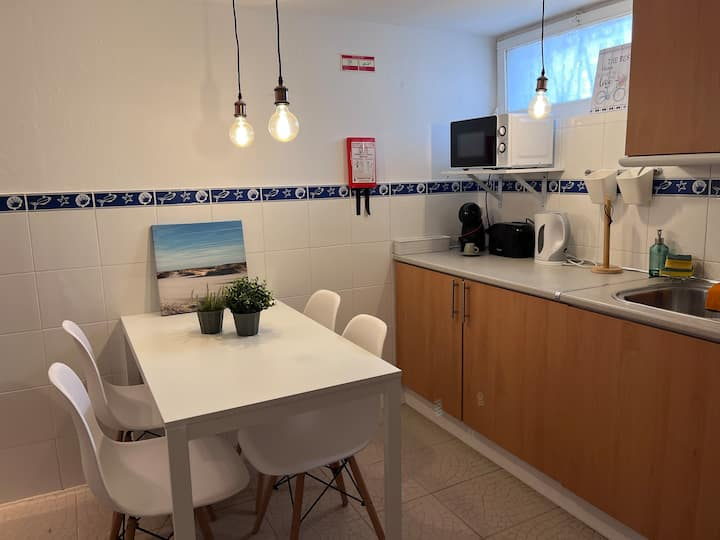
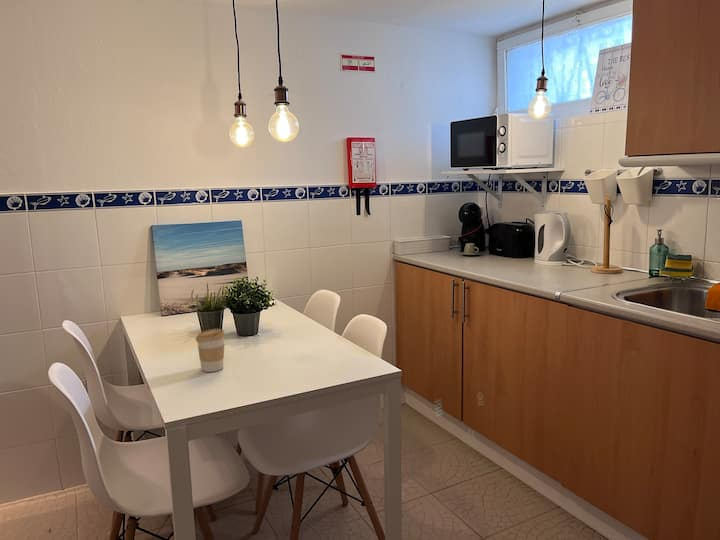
+ coffee cup [195,328,226,373]
